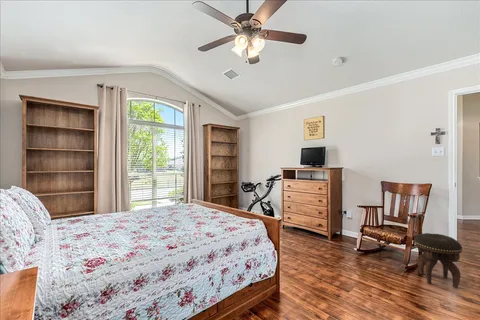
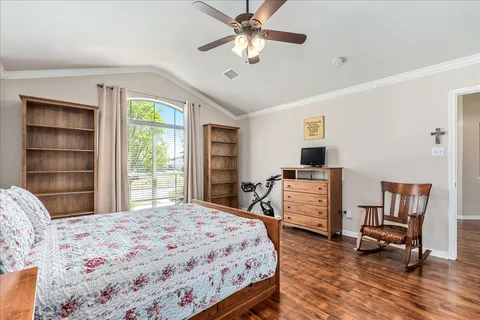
- footstool [414,232,463,289]
